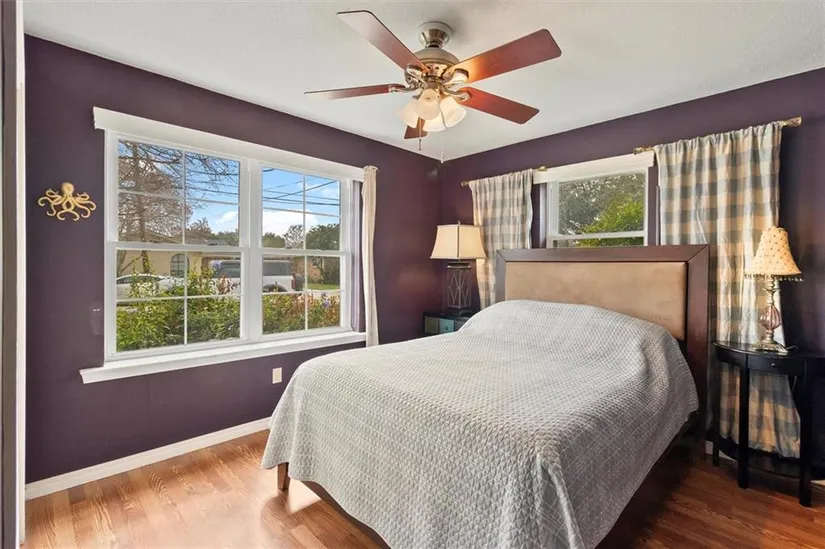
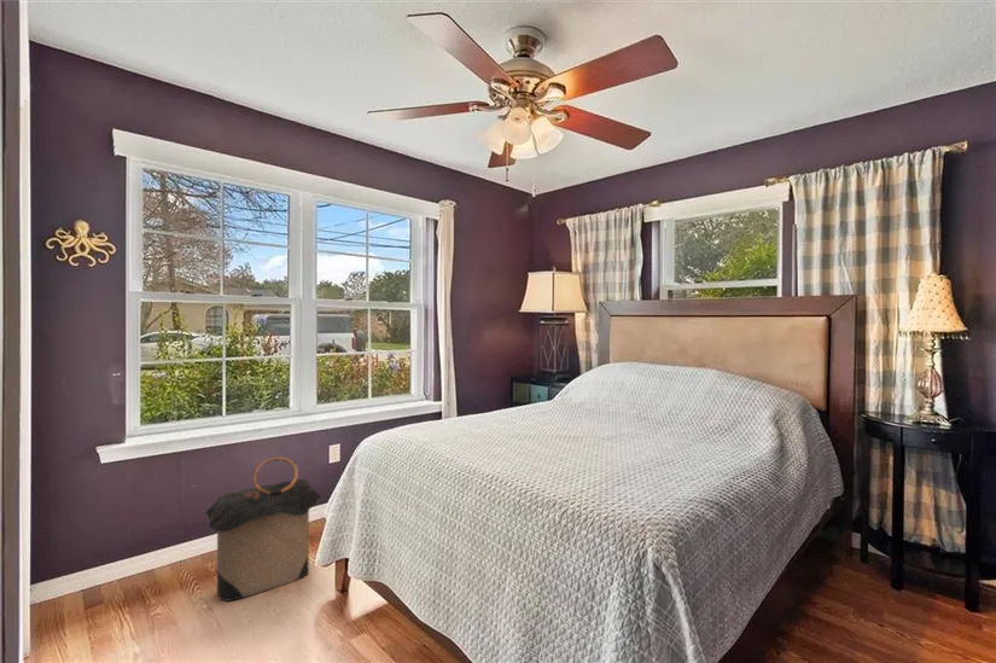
+ laundry hamper [204,456,322,603]
